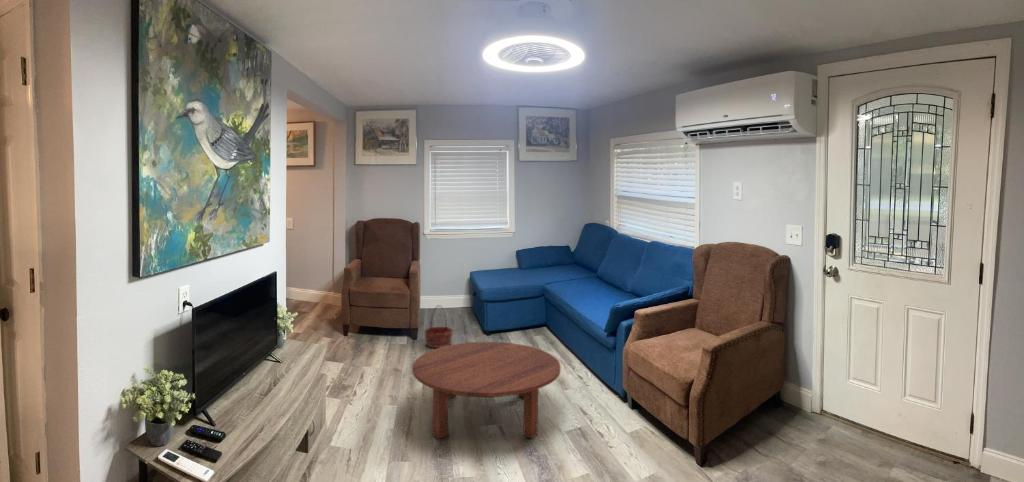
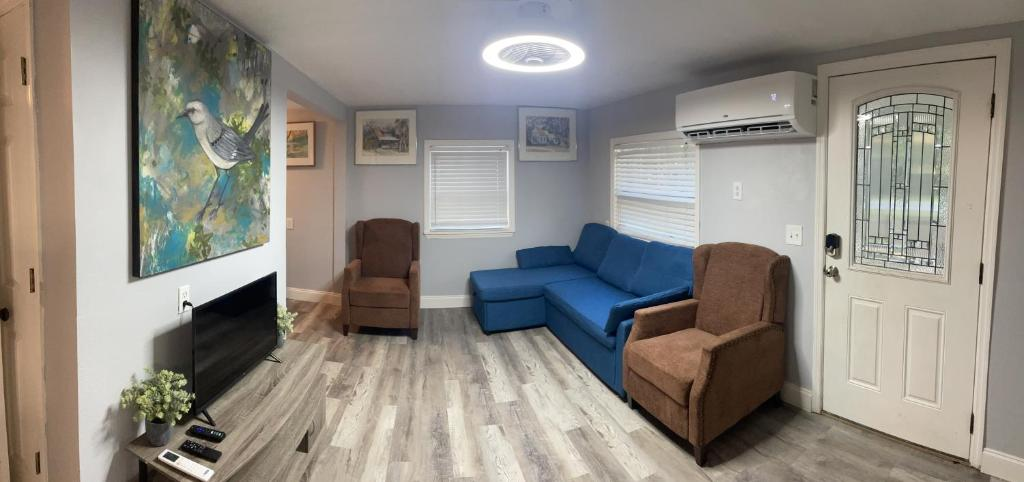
- coffee table [411,341,562,440]
- basket [422,304,455,349]
